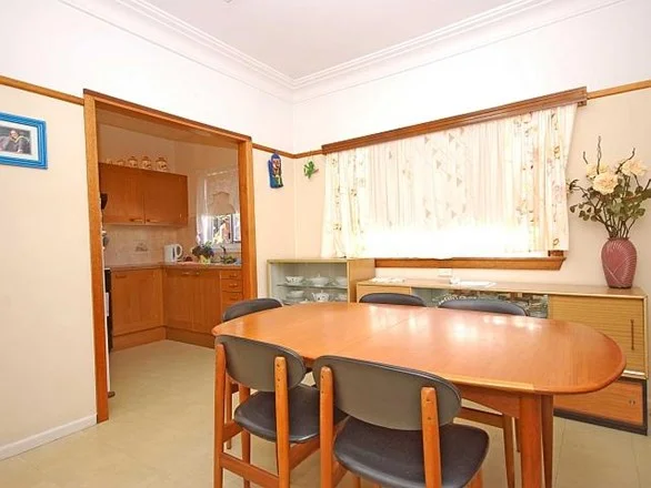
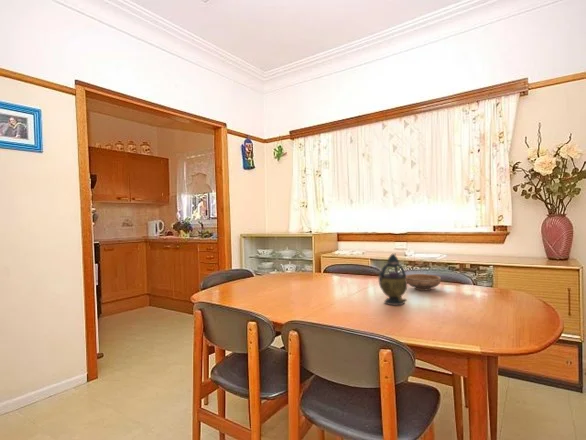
+ teapot [378,253,408,306]
+ bowl [406,273,442,291]
